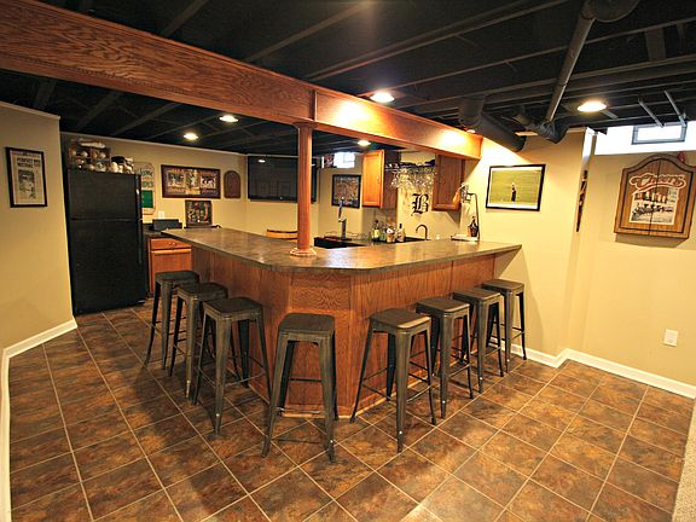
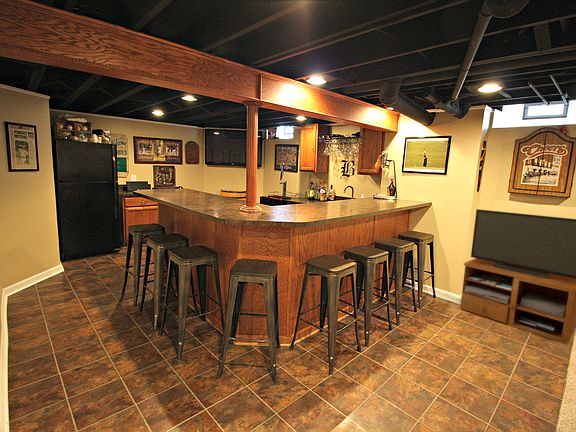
+ tv stand [459,208,576,345]
